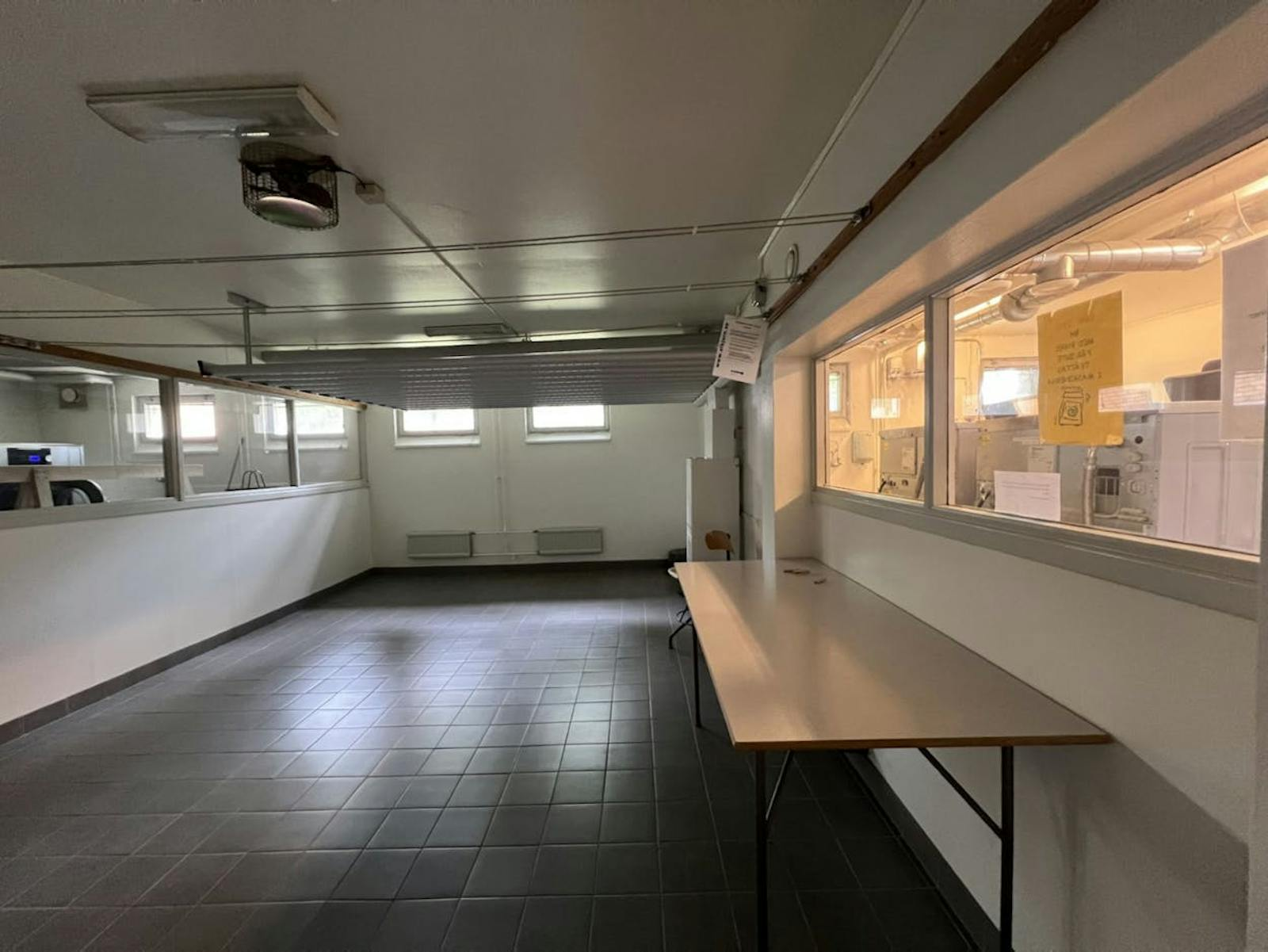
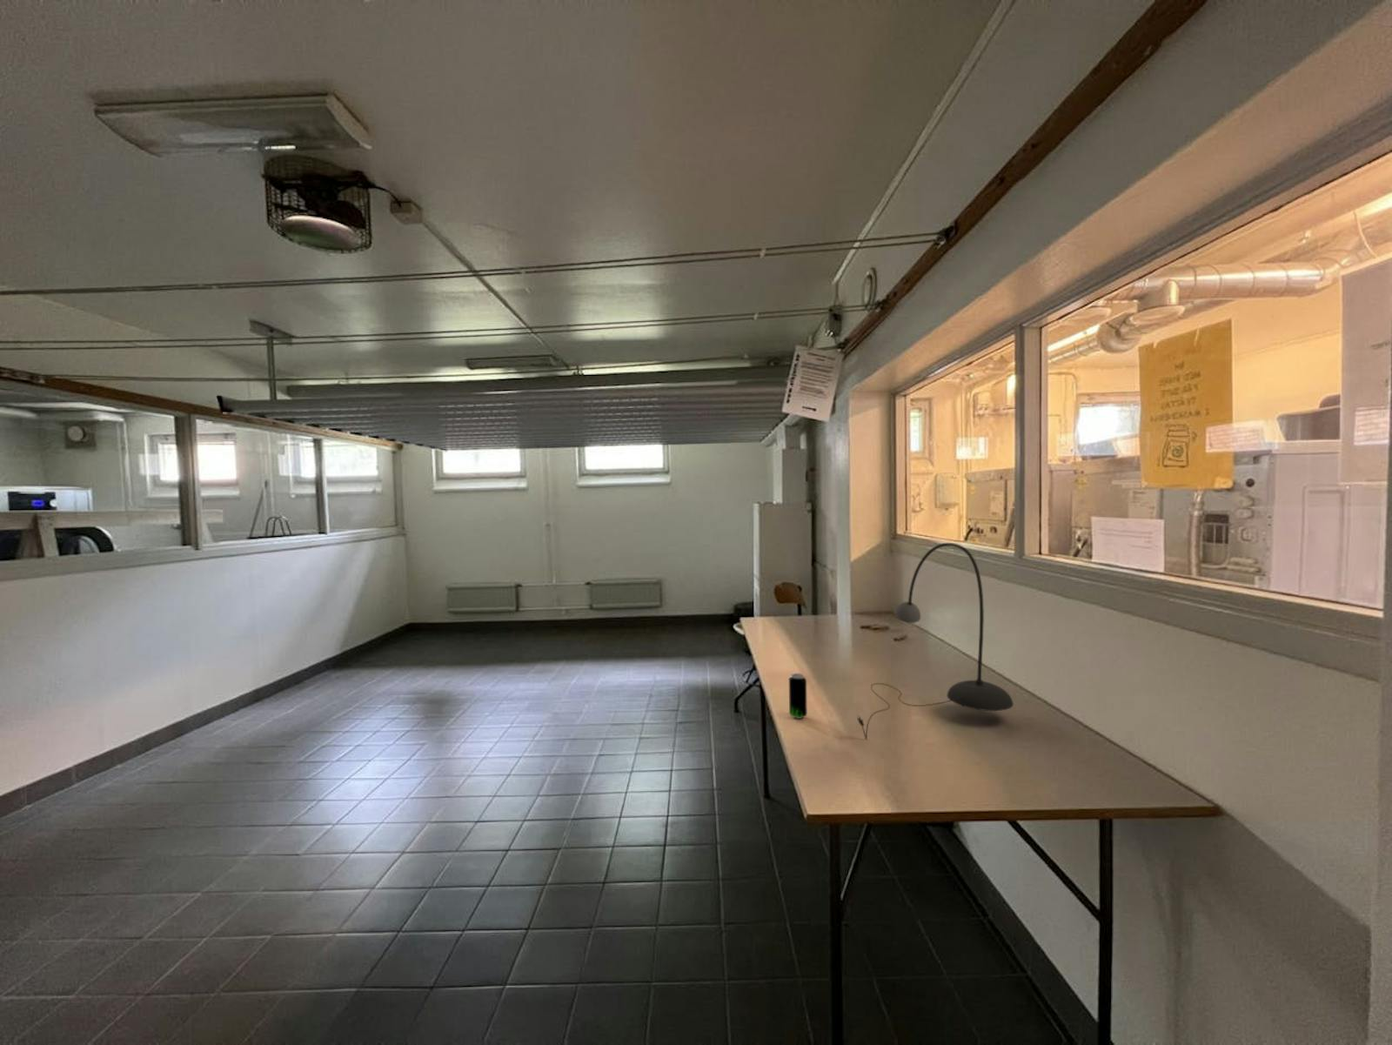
+ beverage can [788,673,808,720]
+ desk lamp [856,542,1014,741]
